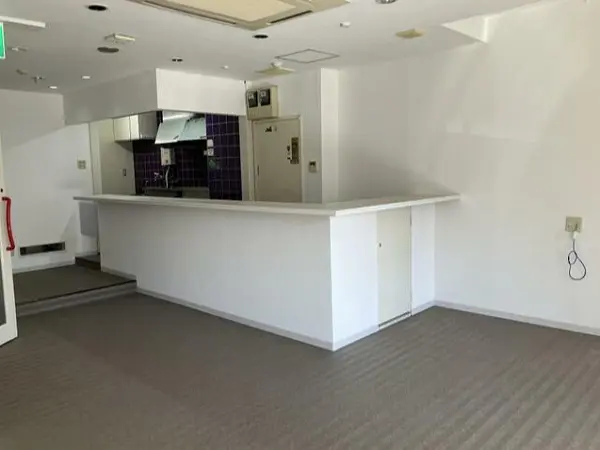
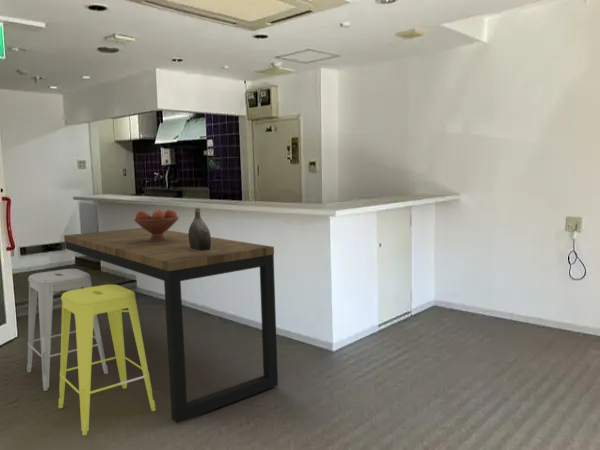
+ water jug [188,207,212,251]
+ dining table [26,227,279,436]
+ fruit bowl [133,208,180,241]
